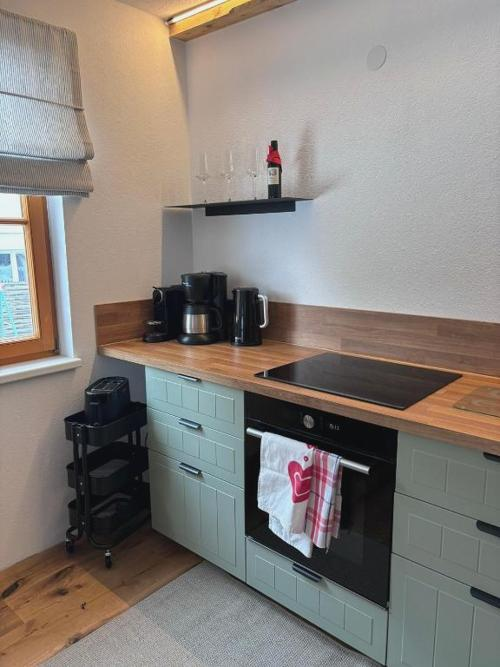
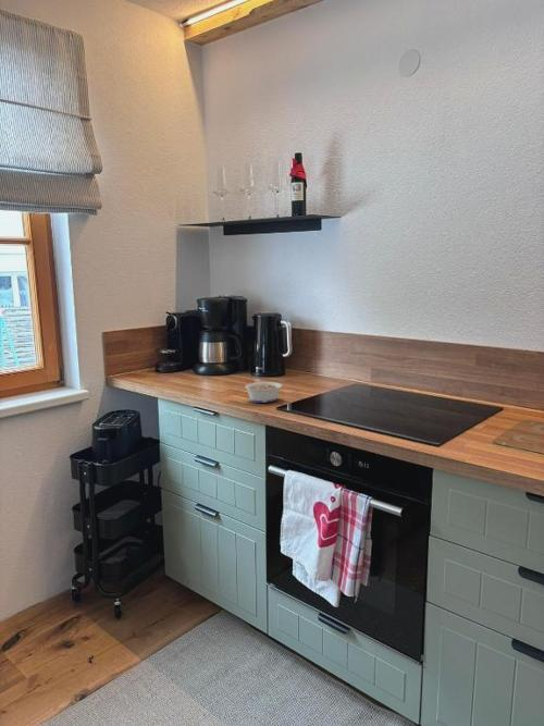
+ legume [236,381,284,404]
